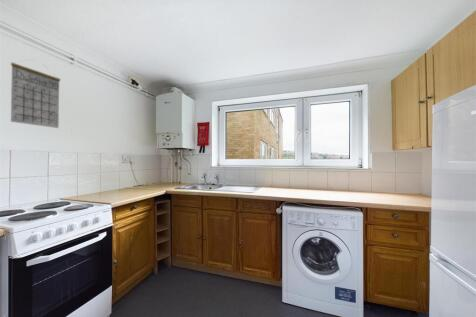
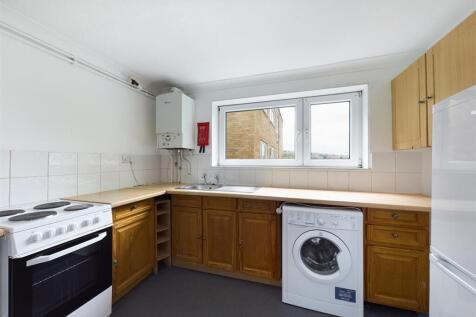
- calendar [10,58,61,129]
